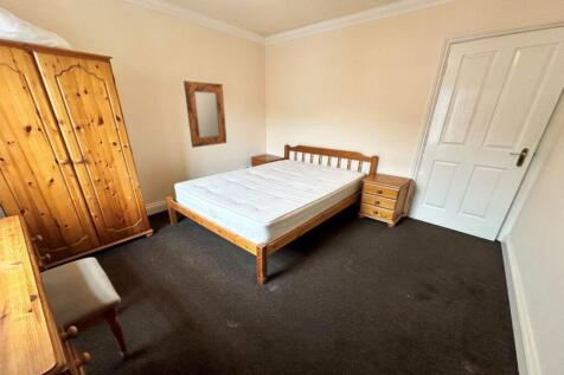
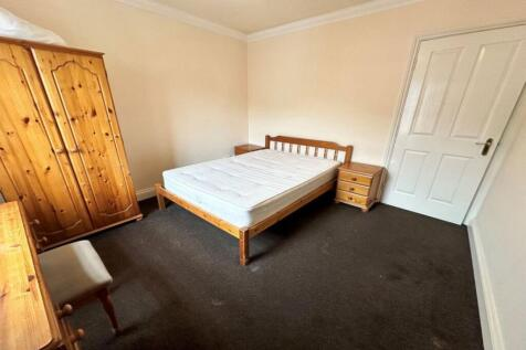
- home mirror [182,79,227,149]
